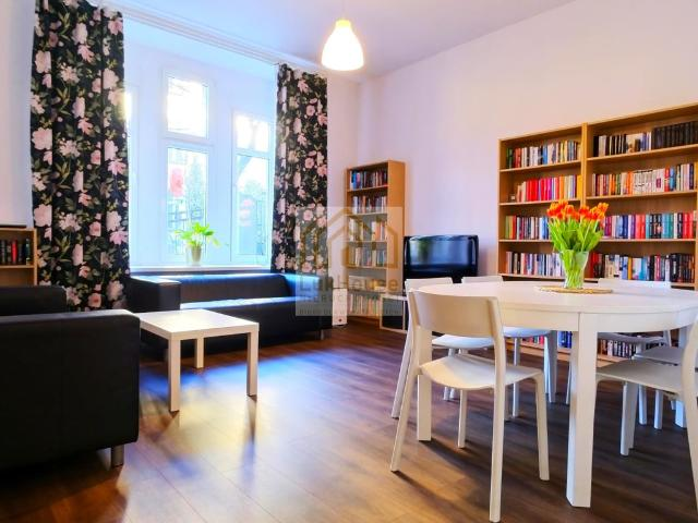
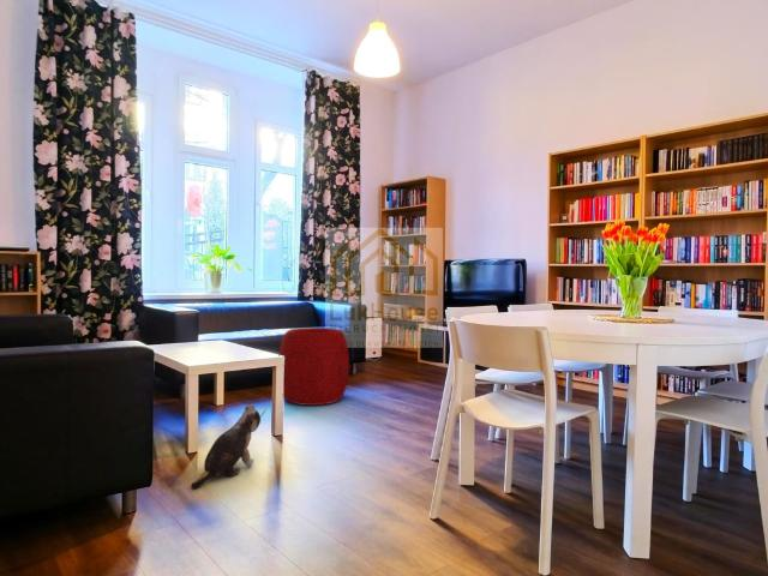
+ pouf [278,326,350,407]
+ plush toy [190,404,268,490]
